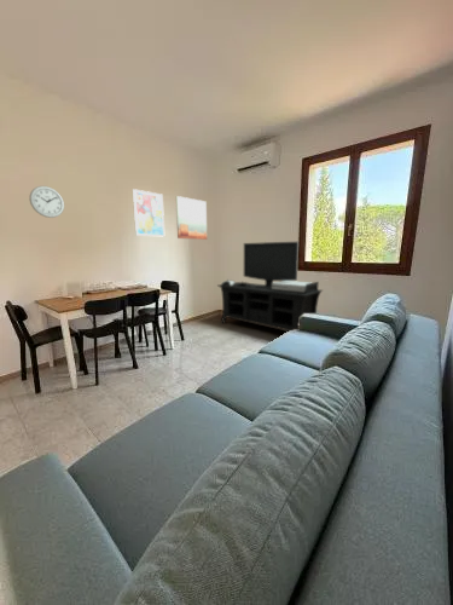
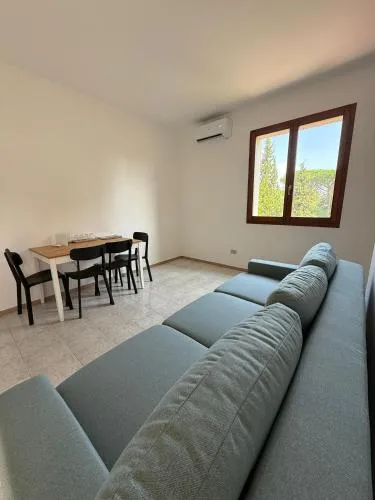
- wall art [175,195,208,241]
- wall clock [29,185,65,219]
- wall art [132,188,165,238]
- media console [217,241,324,332]
